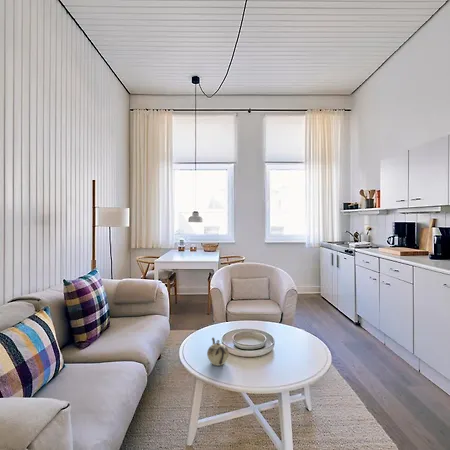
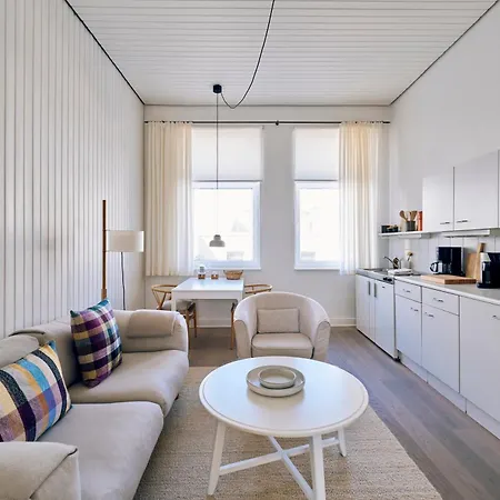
- teapot [206,336,230,367]
